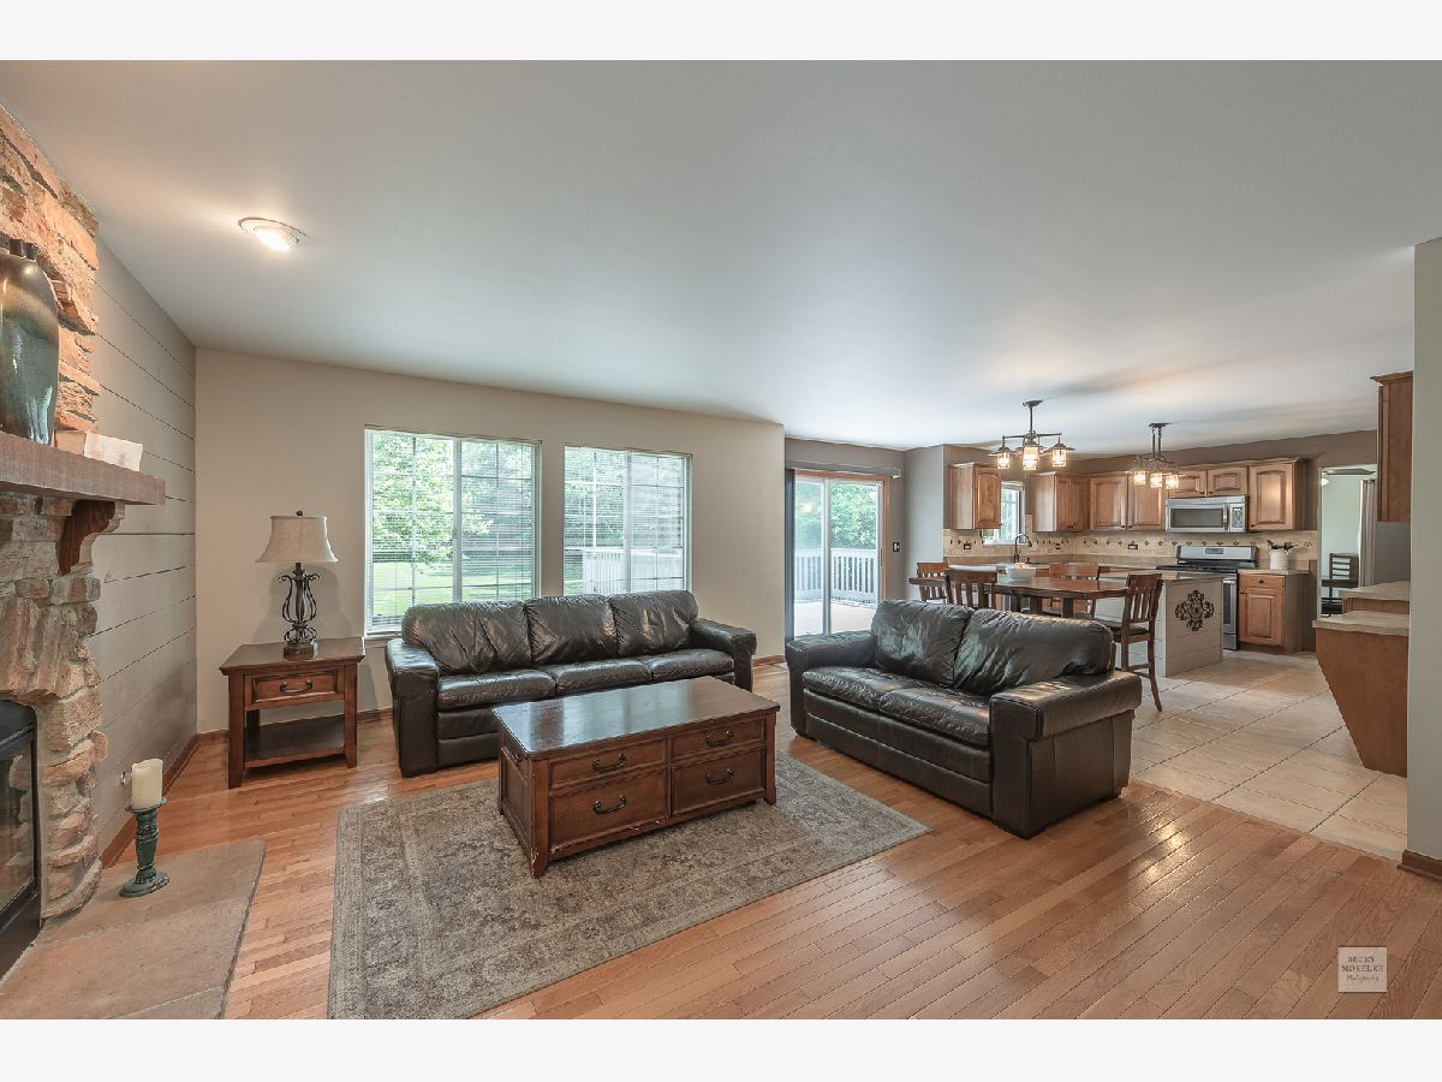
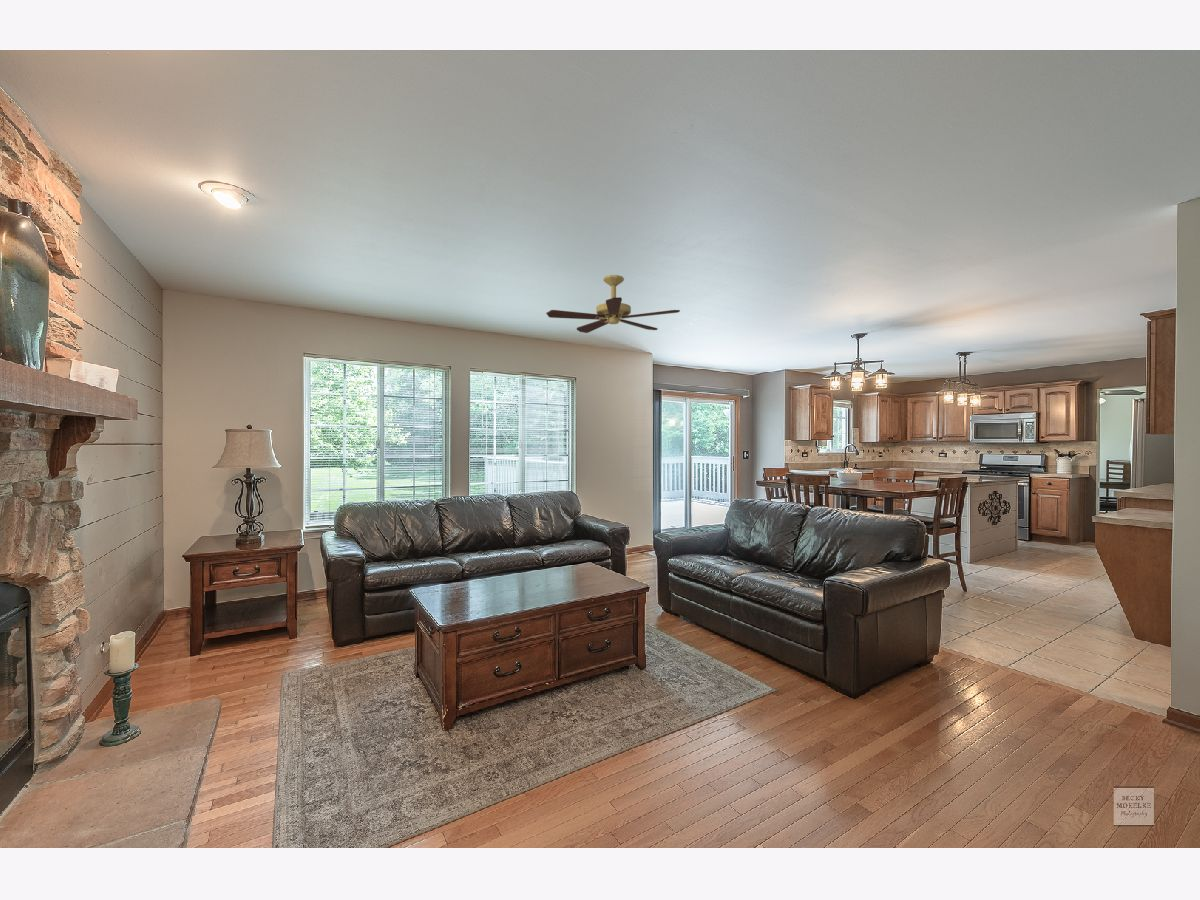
+ ceiling fan [545,274,681,334]
